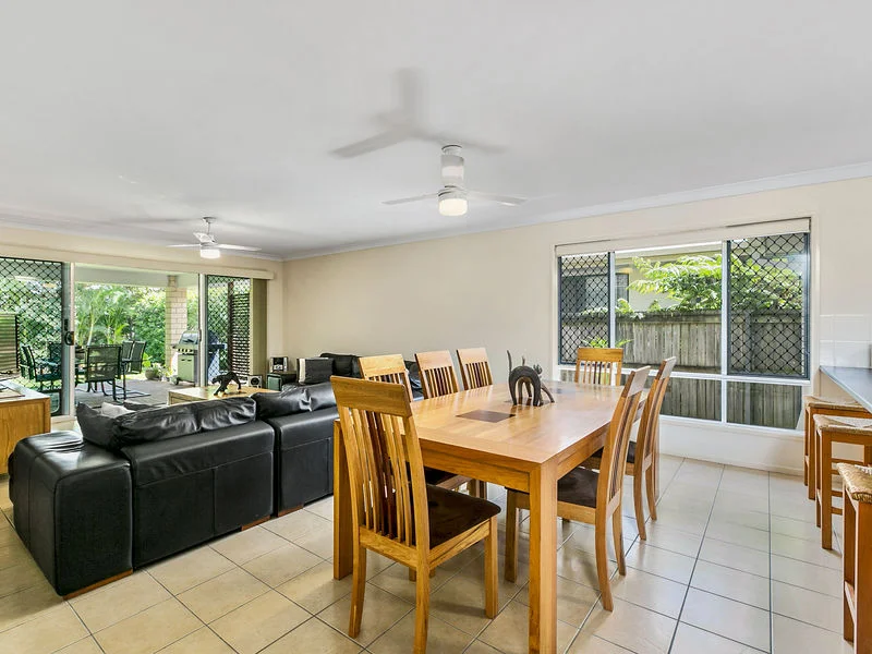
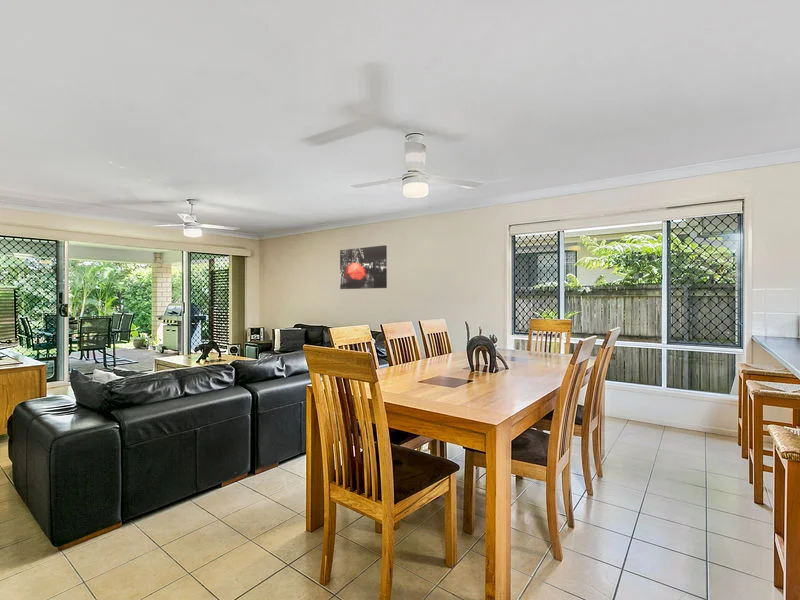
+ wall art [339,244,388,290]
